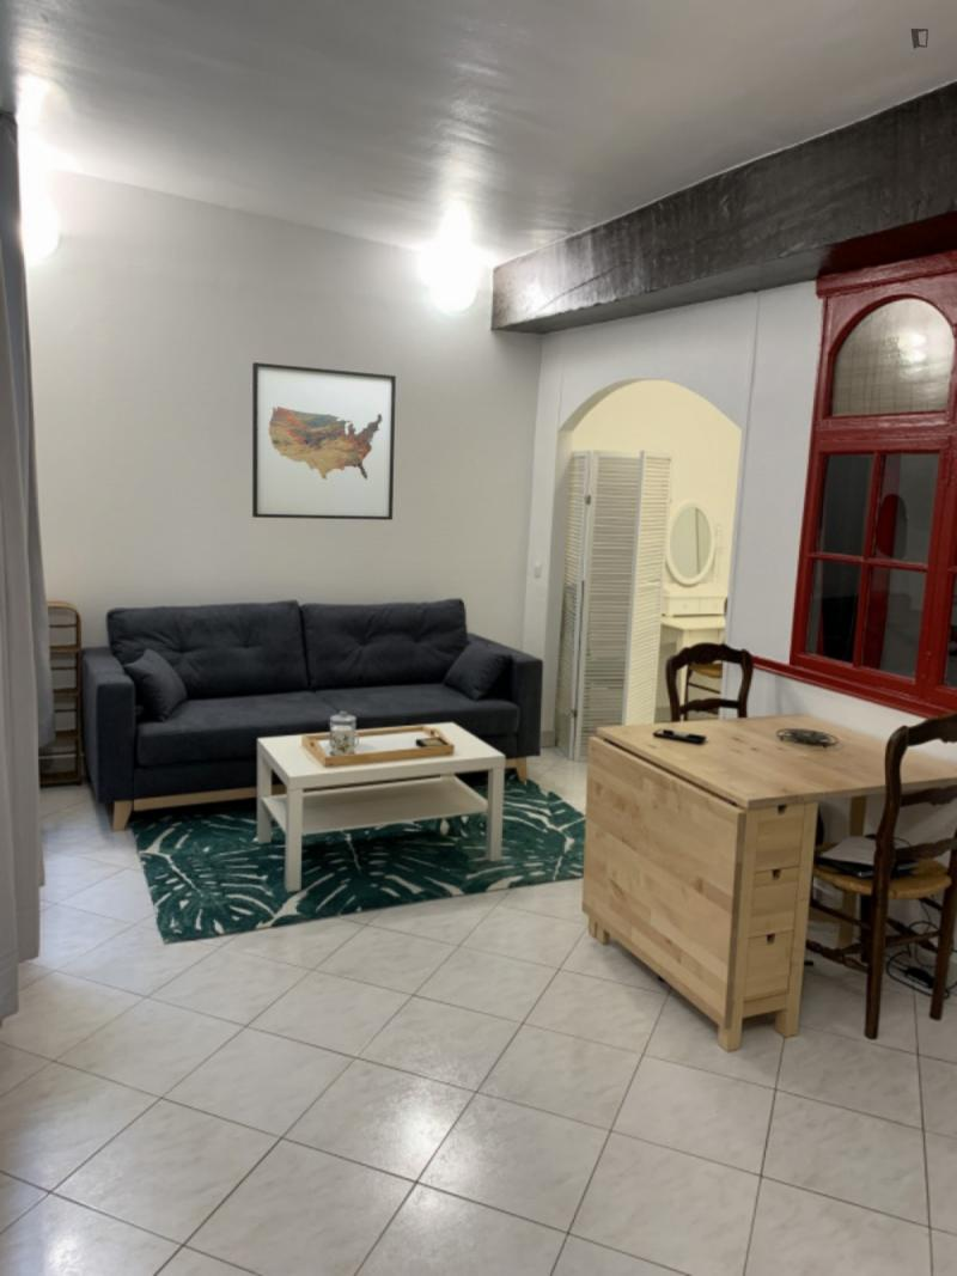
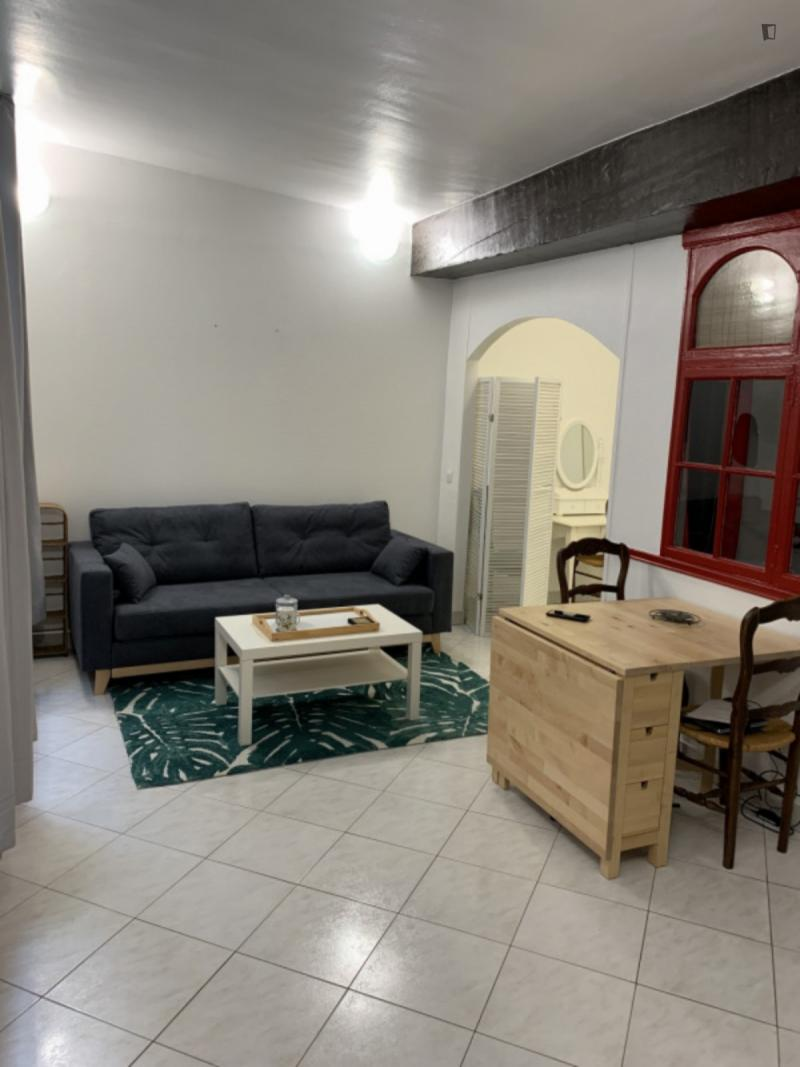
- wall art [251,361,397,521]
